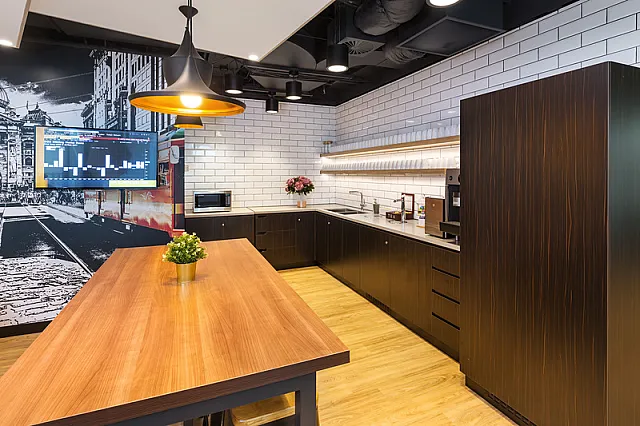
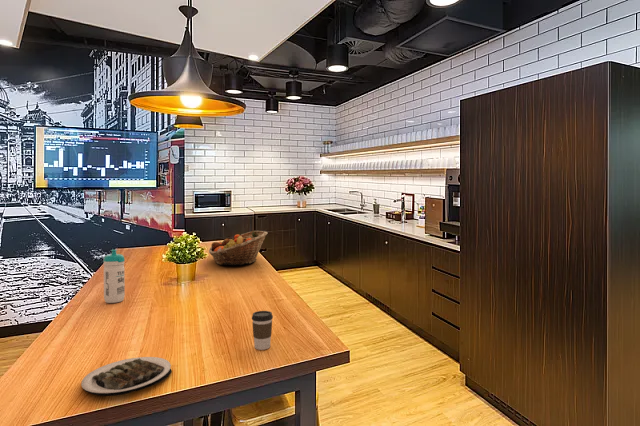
+ plate [80,356,173,397]
+ coffee cup [251,310,274,351]
+ fruit basket [208,230,269,266]
+ water bottle [102,249,126,304]
